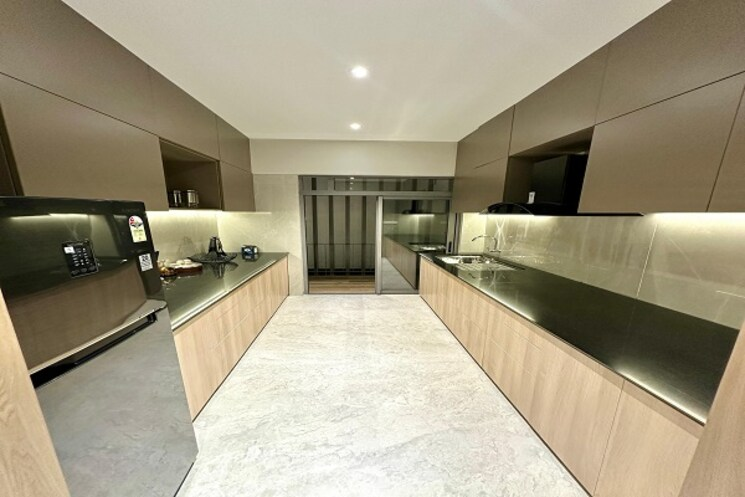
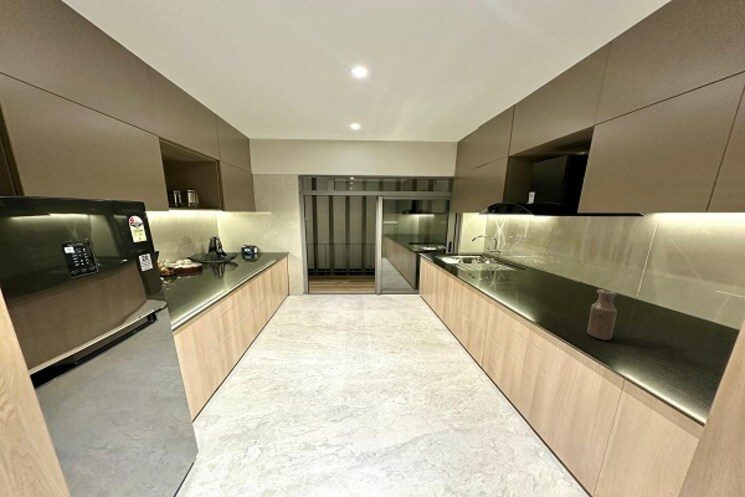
+ bottle [586,289,618,341]
